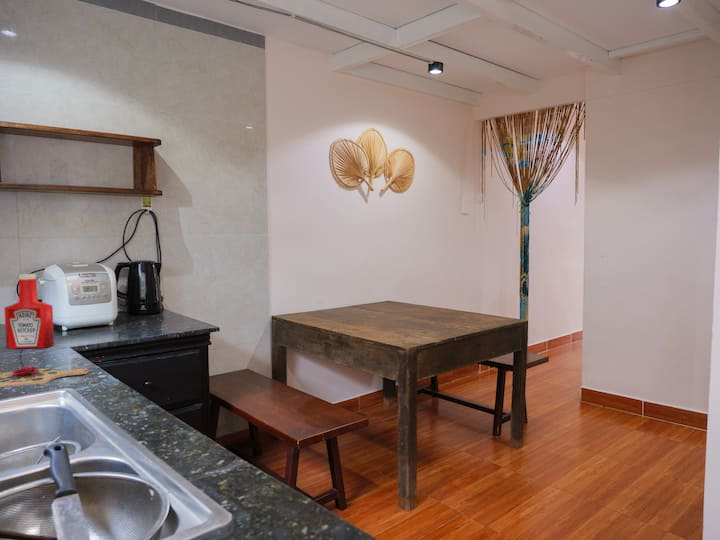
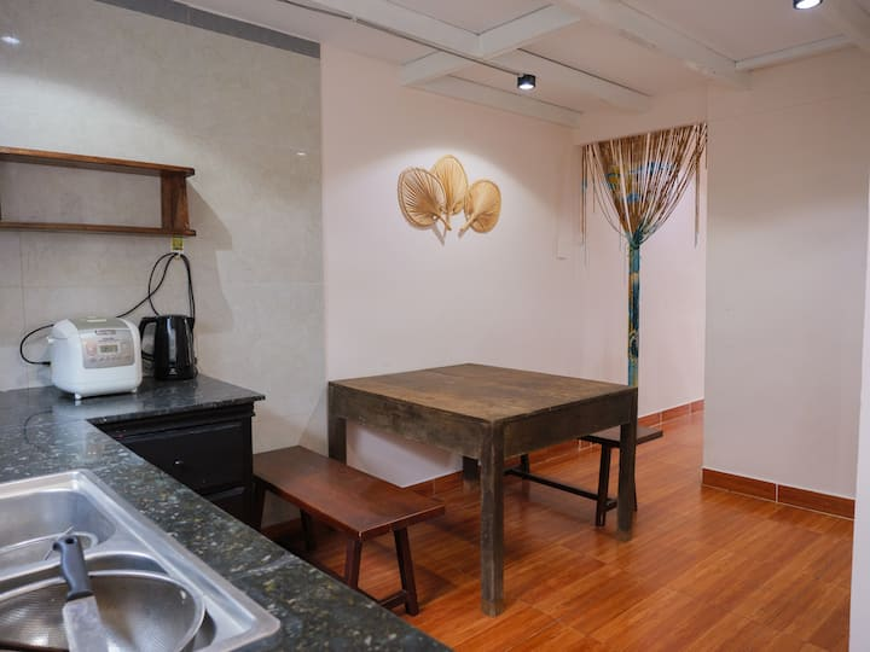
- cutting board [0,366,90,388]
- soap bottle [3,273,55,350]
